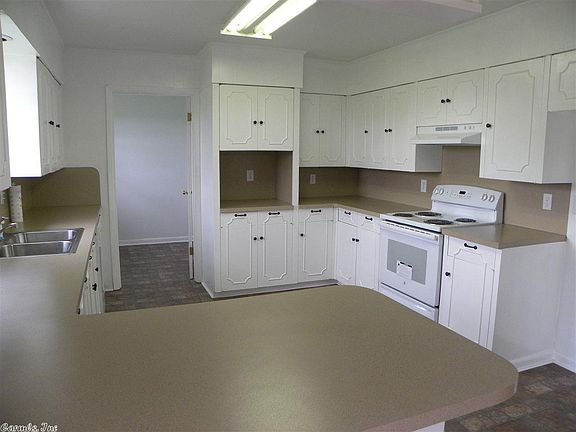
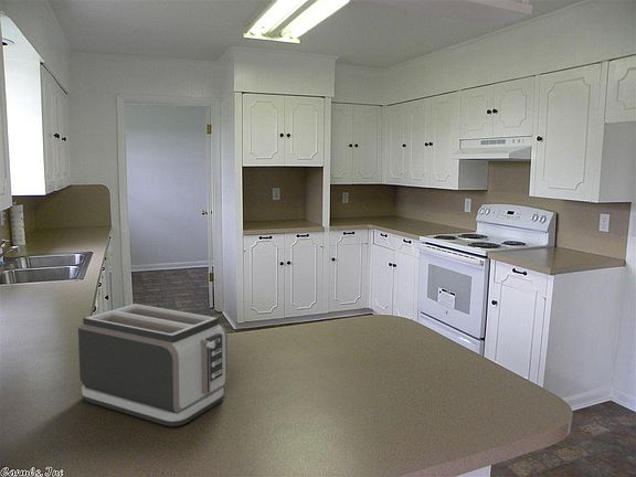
+ toaster [77,303,229,427]
